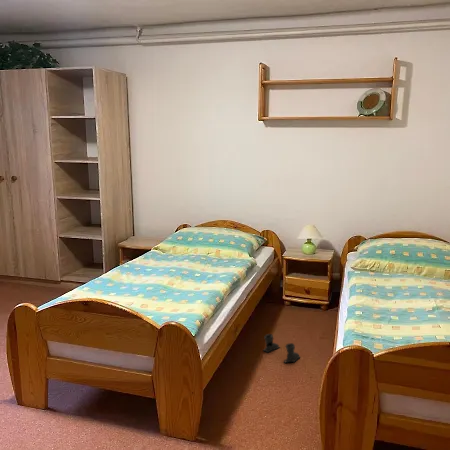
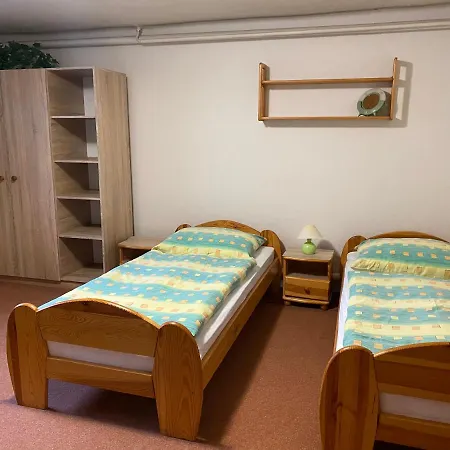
- boots [262,333,302,364]
